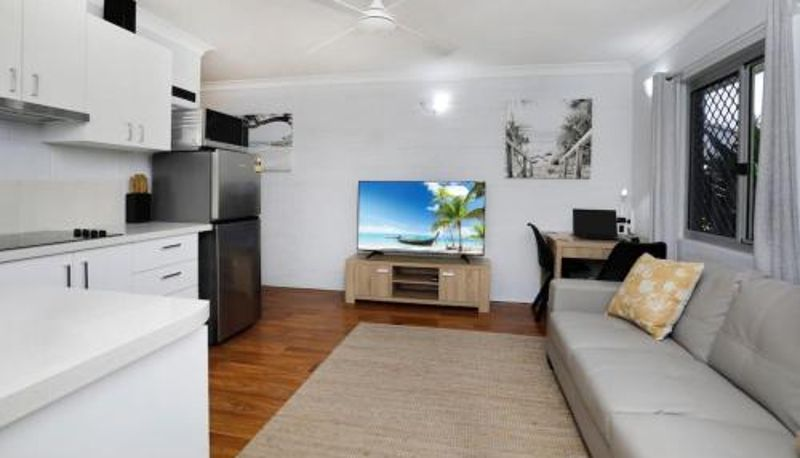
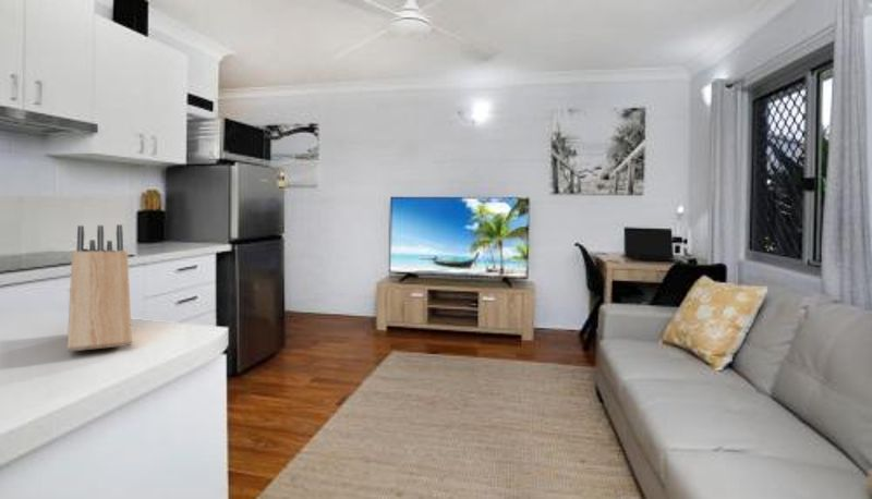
+ knife block [66,223,133,353]
